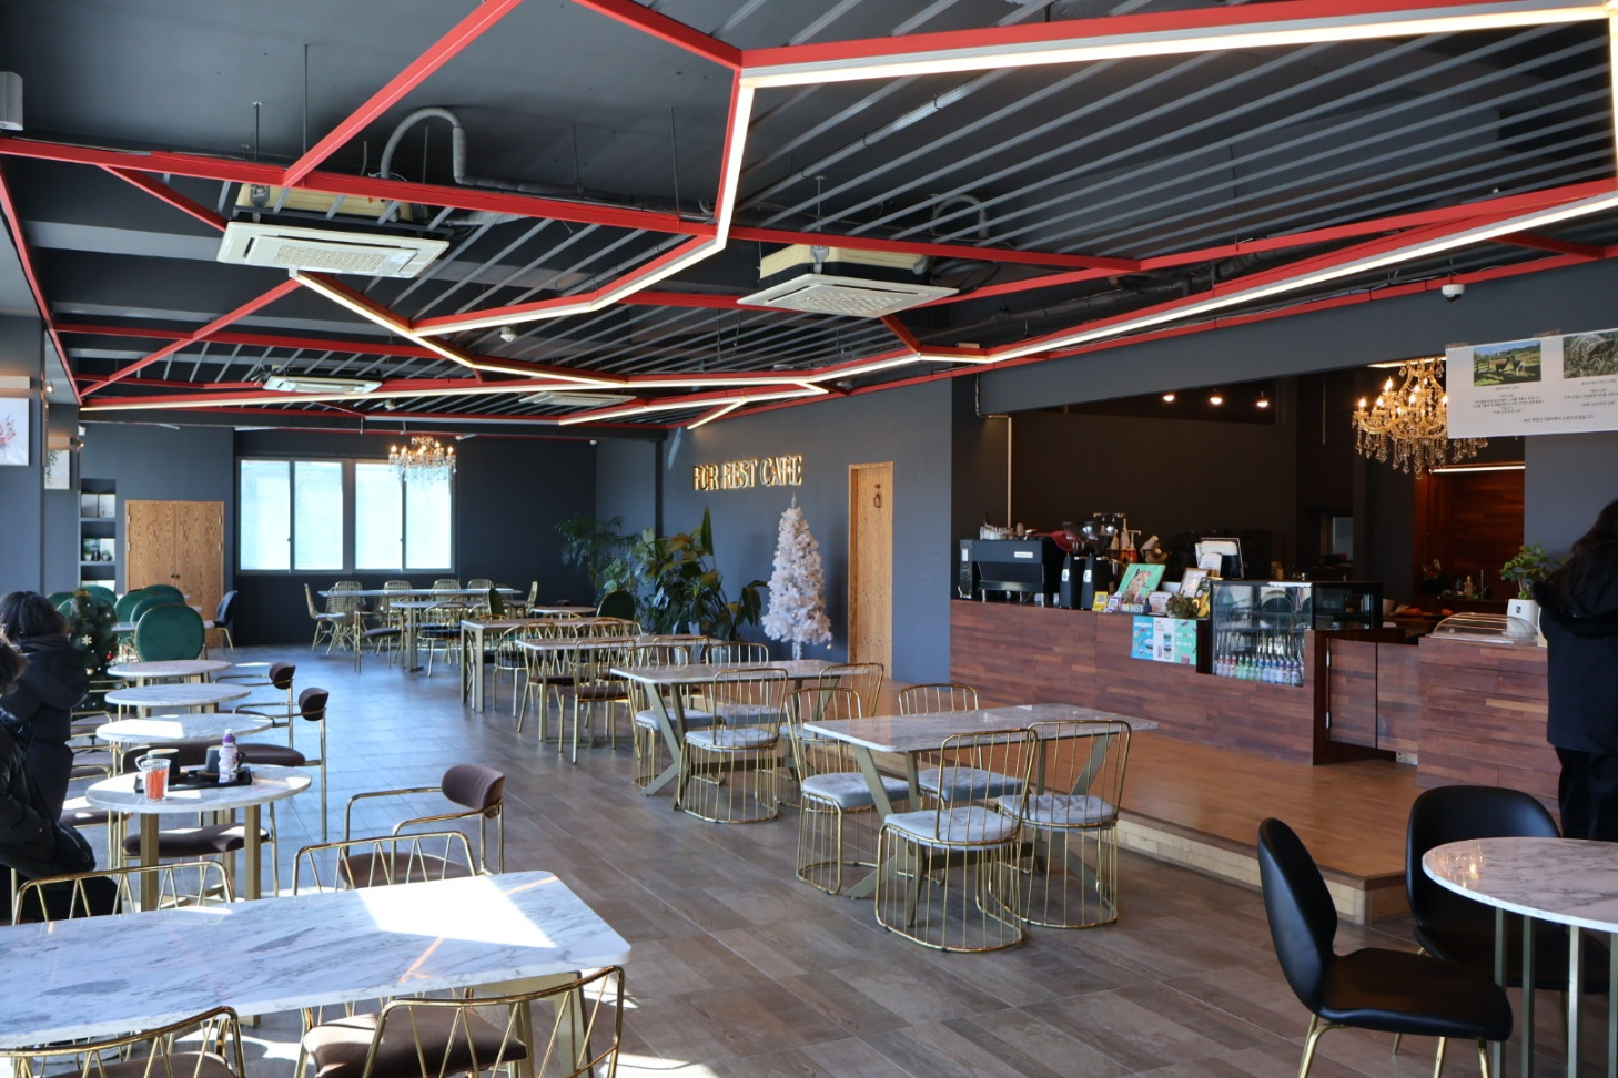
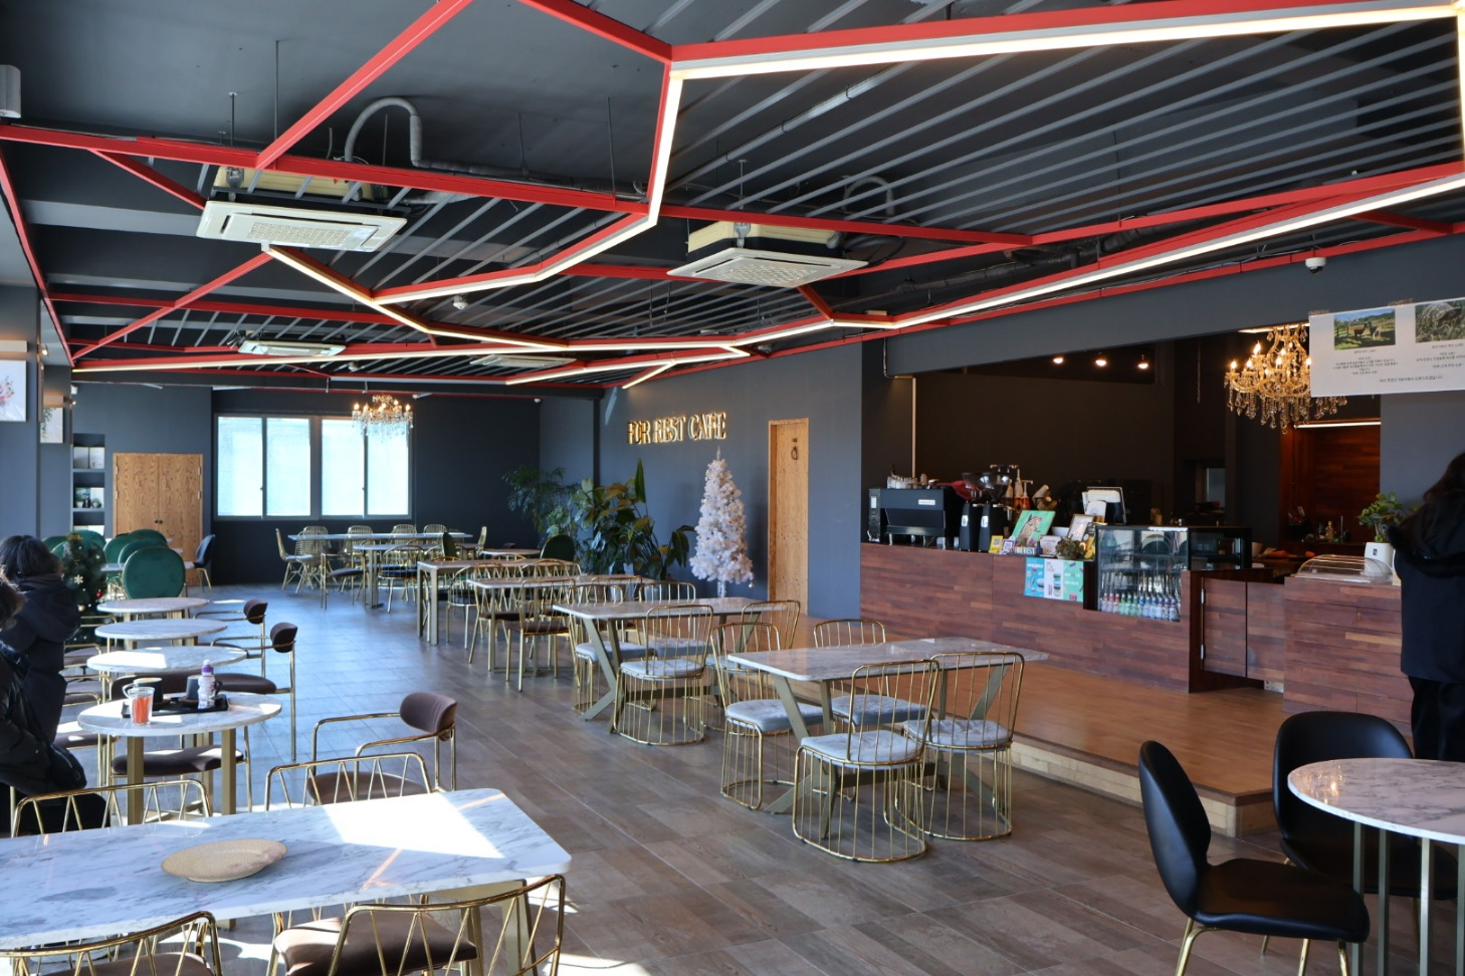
+ plate [160,838,289,883]
